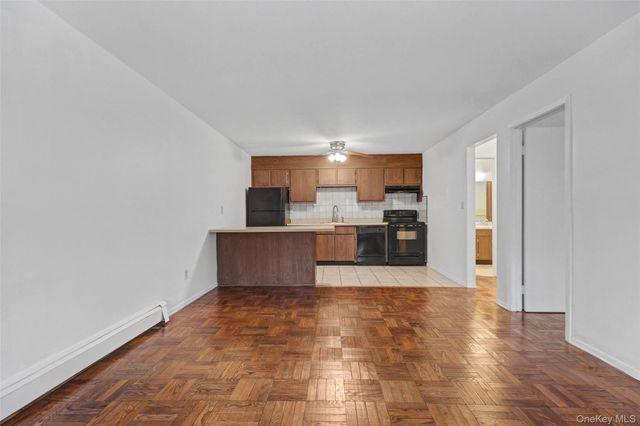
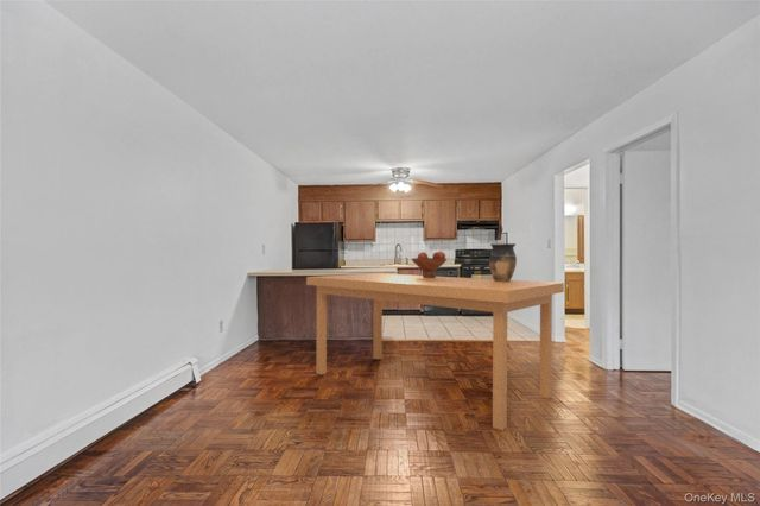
+ fruit bowl [411,251,448,278]
+ desk [305,272,565,431]
+ vase [488,242,518,282]
